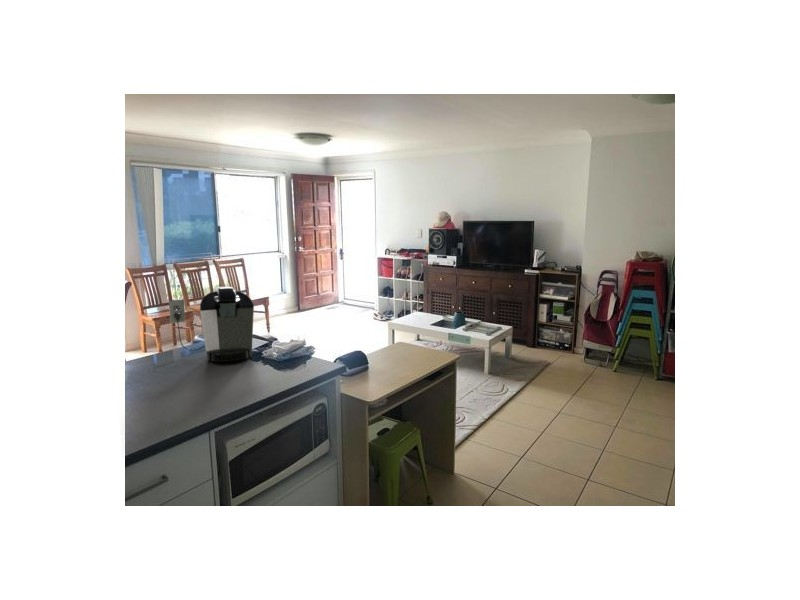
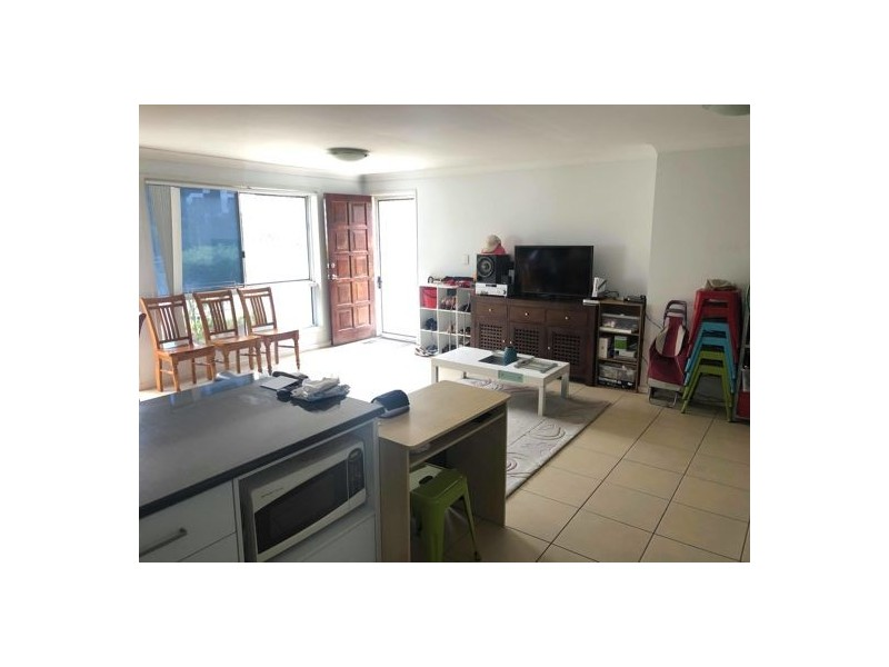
- coffee maker [168,286,255,363]
